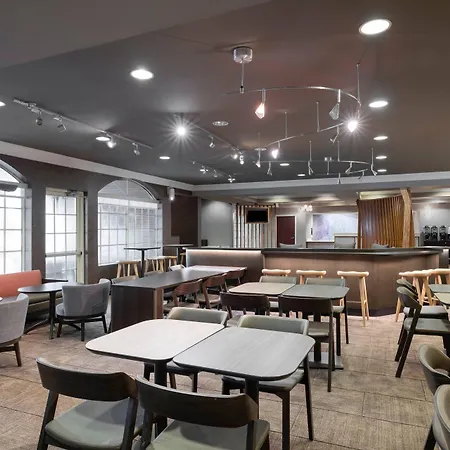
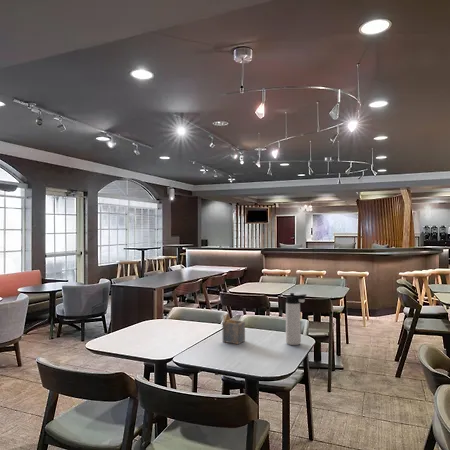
+ napkin holder [221,313,246,345]
+ thermos bottle [285,292,308,346]
